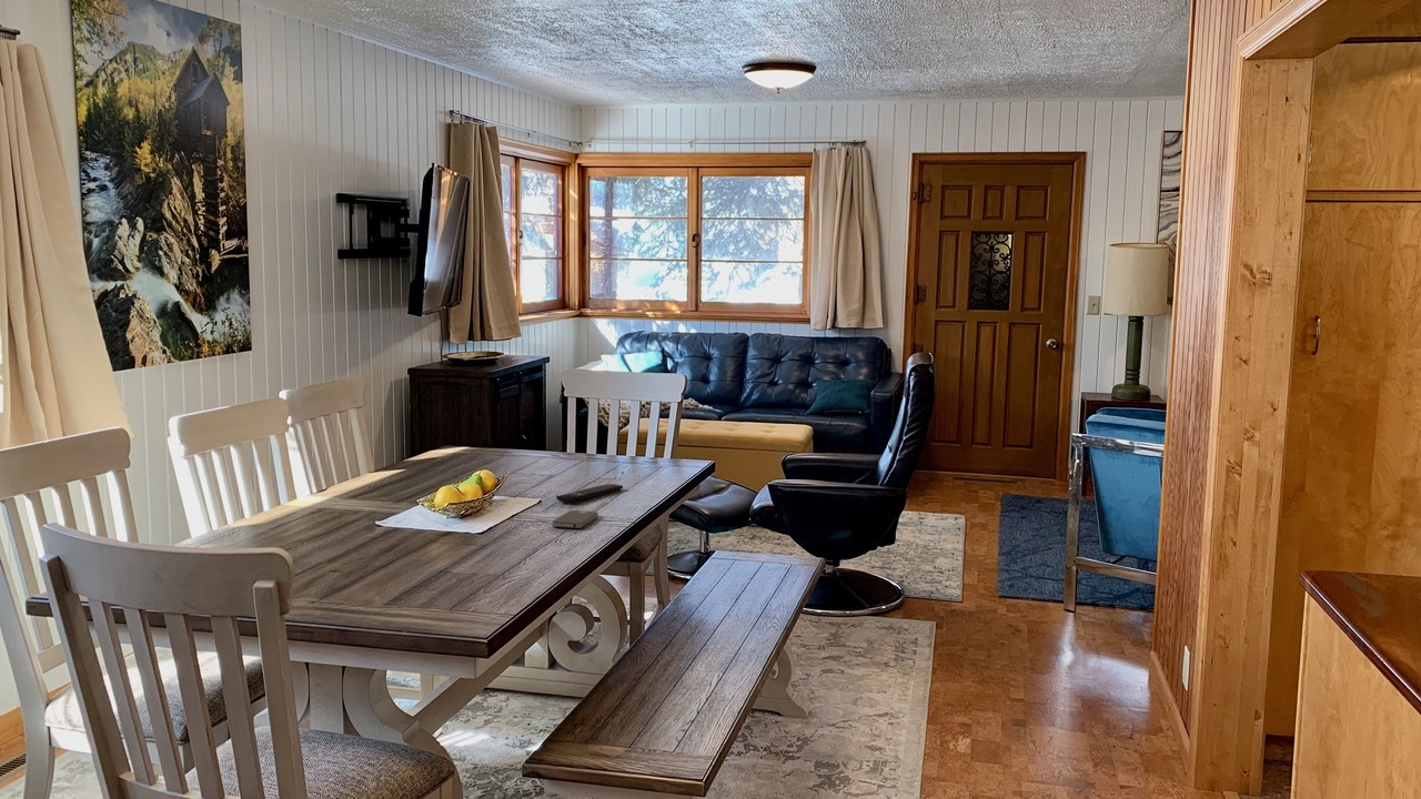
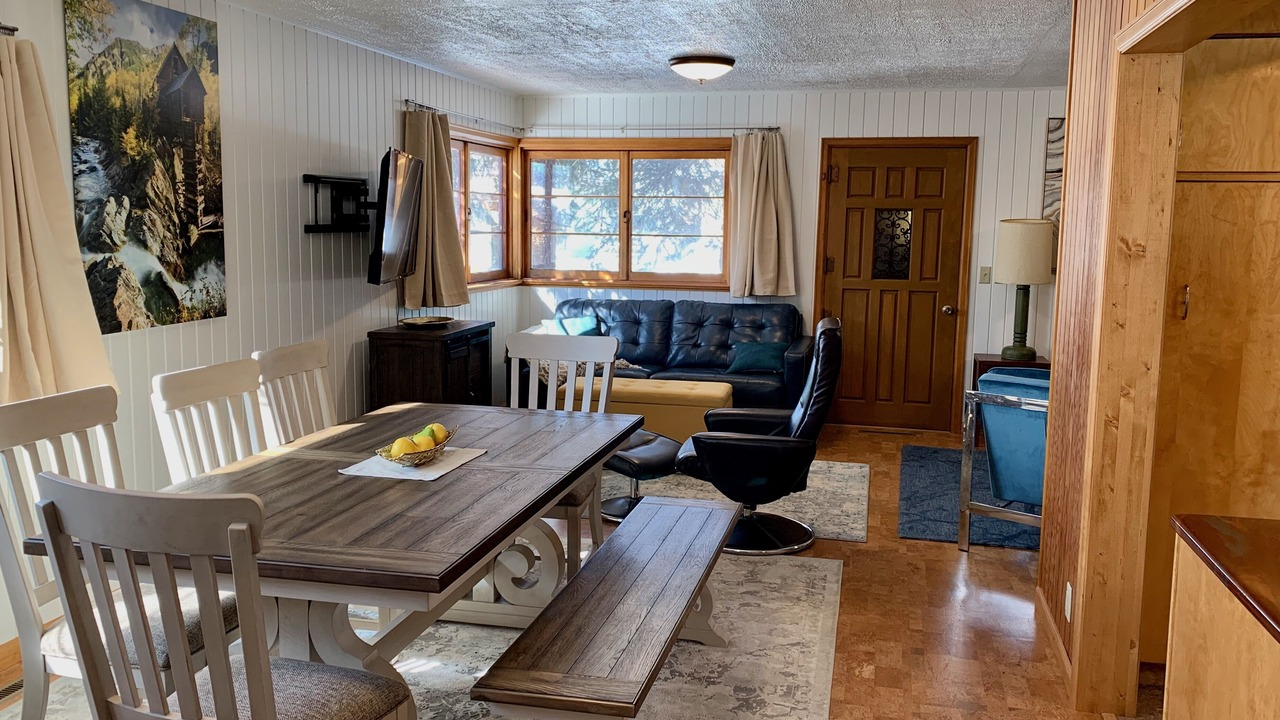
- smartphone [551,509,599,529]
- remote control [555,483,624,504]
